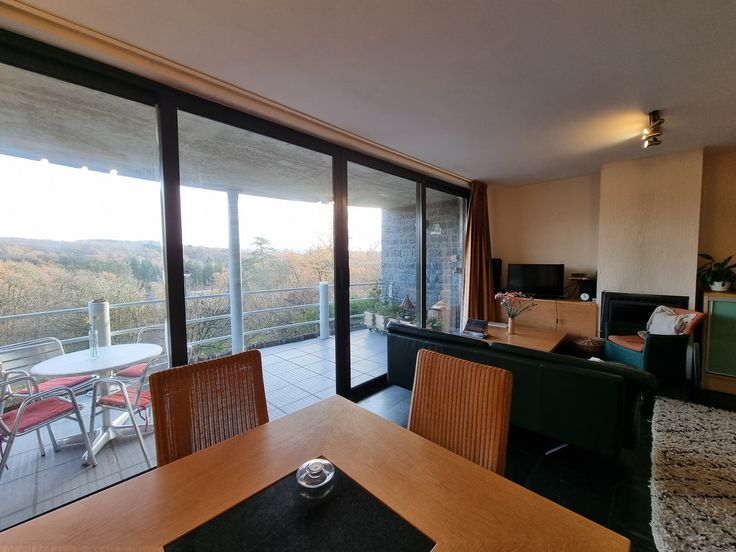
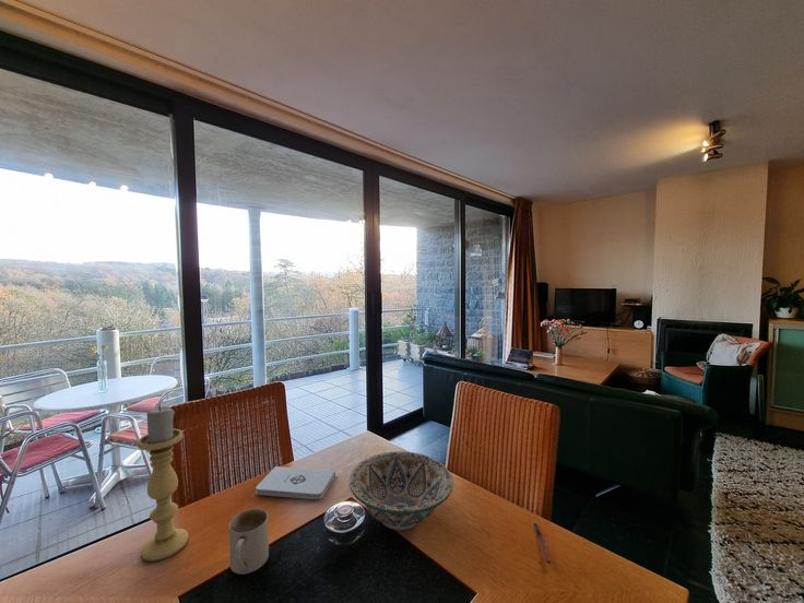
+ notepad [255,465,336,500]
+ decorative bowl [348,450,454,531]
+ mug [227,508,270,576]
+ pen [532,520,552,565]
+ candle holder [137,405,189,563]
